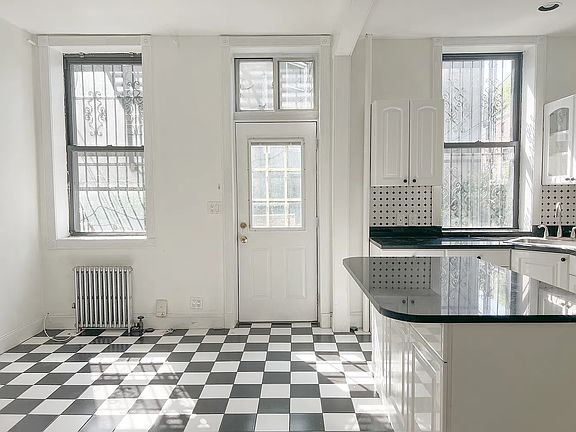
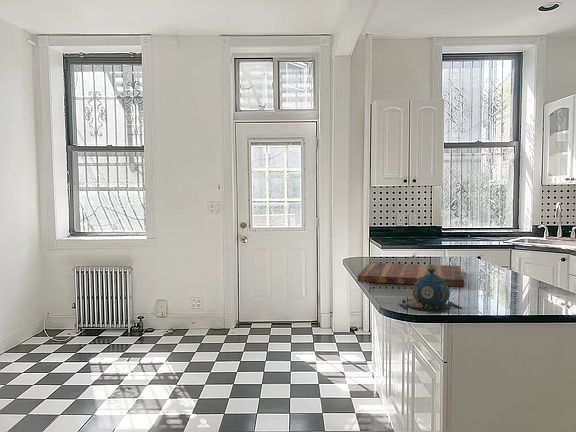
+ cutting board [357,262,465,288]
+ teapot [398,268,463,313]
